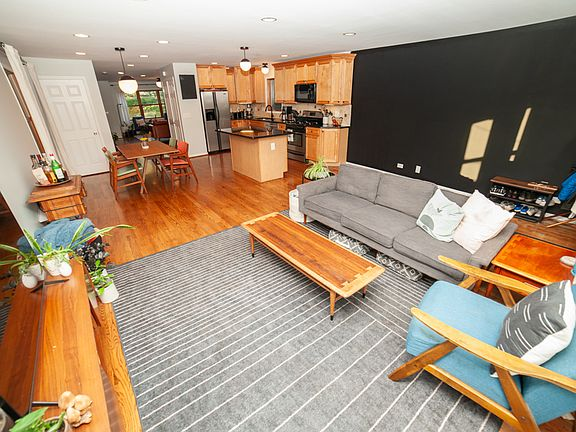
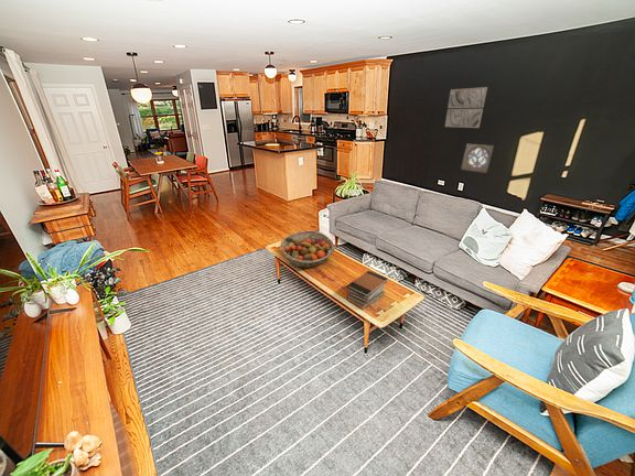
+ wall art [444,86,488,129]
+ wall ornament [460,142,495,174]
+ book stack [345,270,388,310]
+ fruit basket [280,229,335,269]
